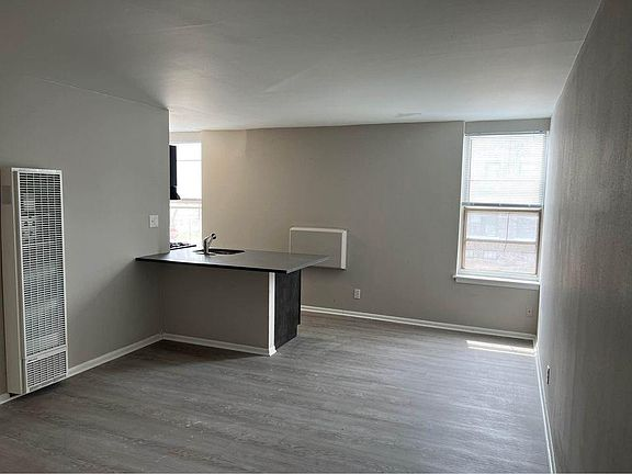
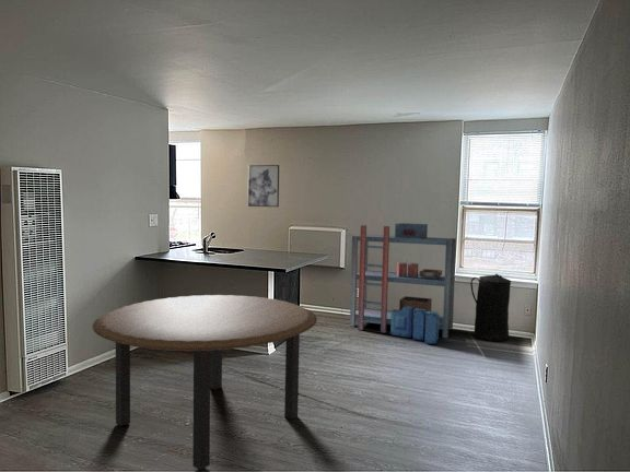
+ dining table [92,294,318,471]
+ wall art [247,164,280,208]
+ trash can [469,273,512,342]
+ shelving unit [349,222,457,345]
